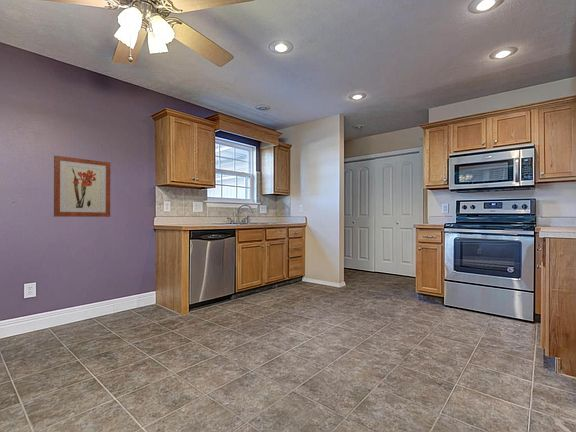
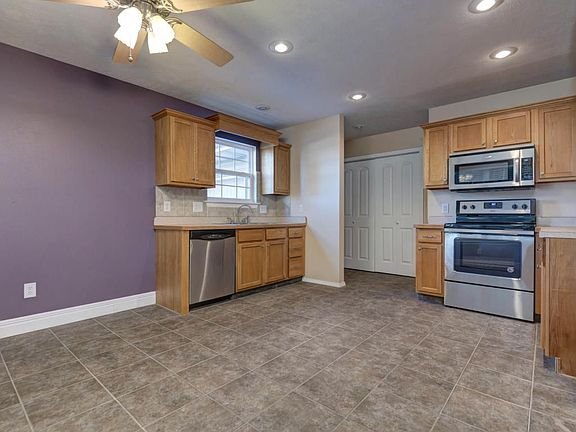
- wall art [53,155,111,218]
